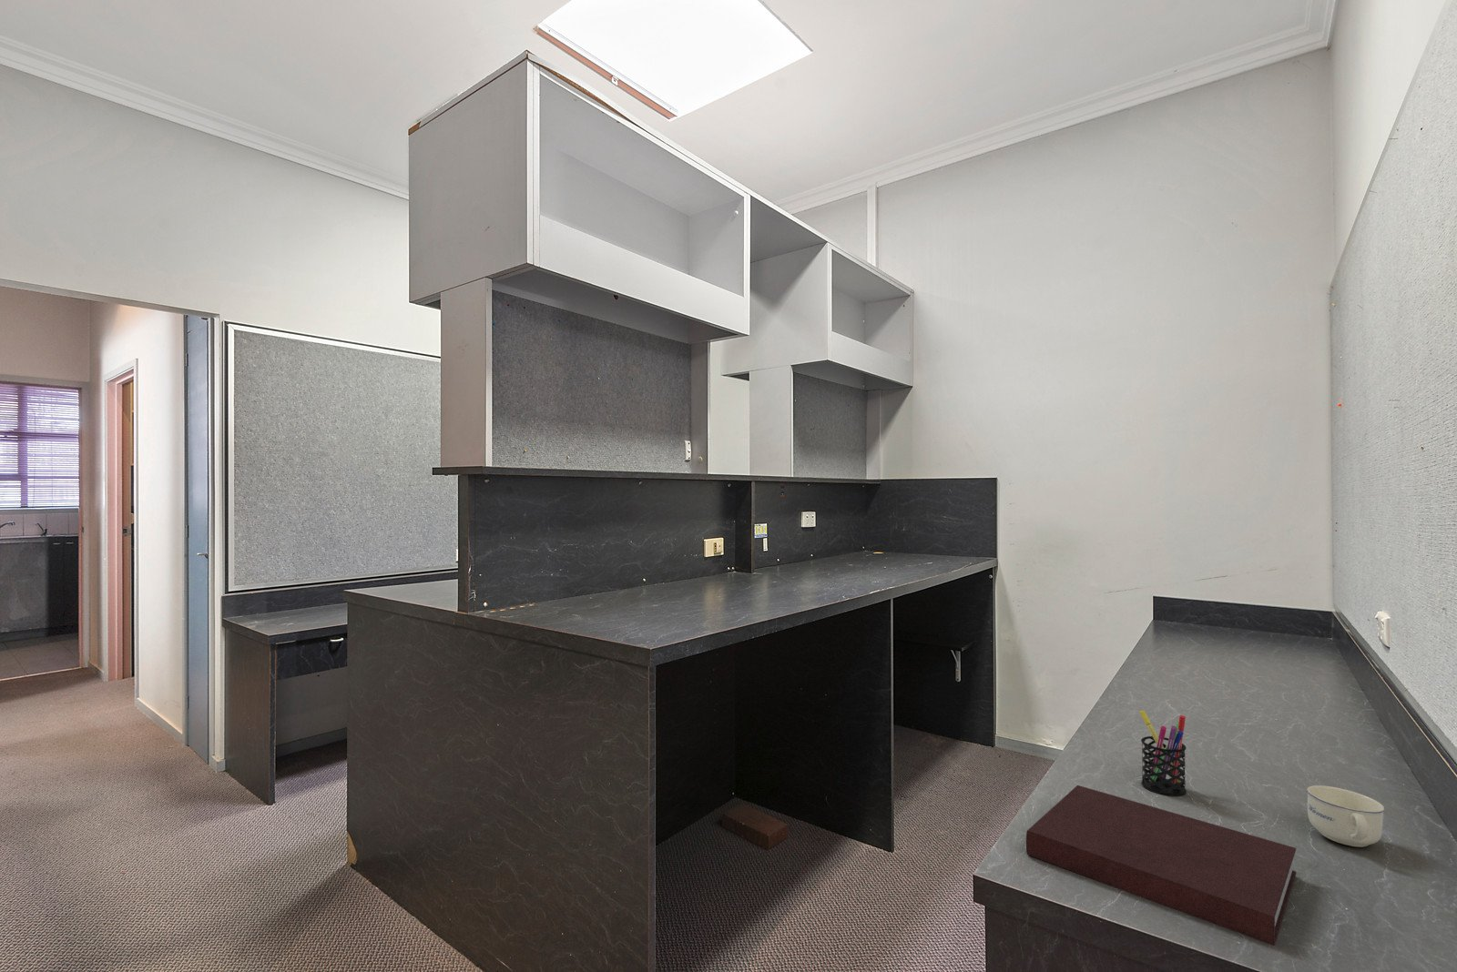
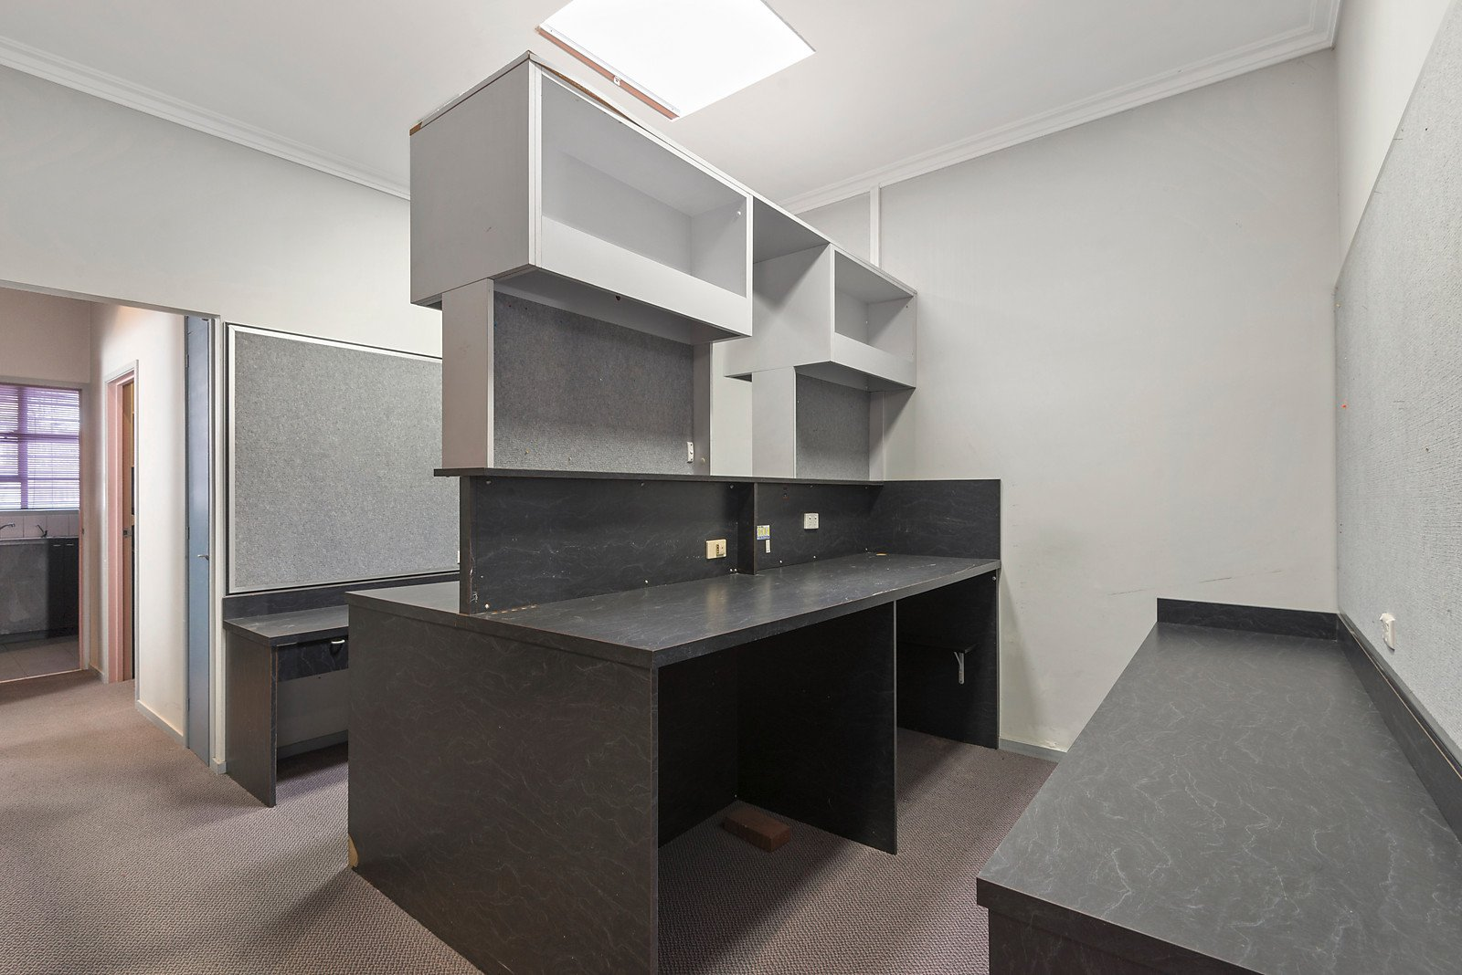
- pen holder [1138,709,1188,797]
- cup [1306,784,1385,848]
- notebook [1025,784,1298,947]
